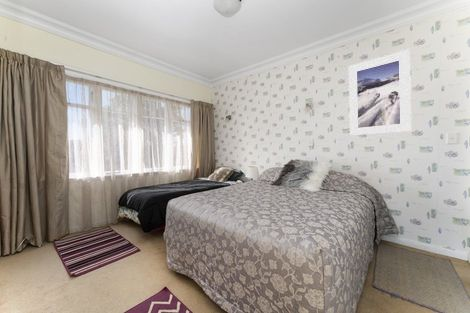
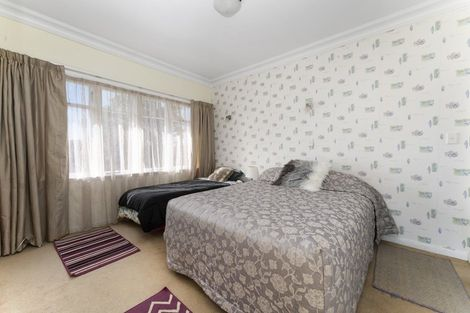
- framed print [348,48,412,137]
